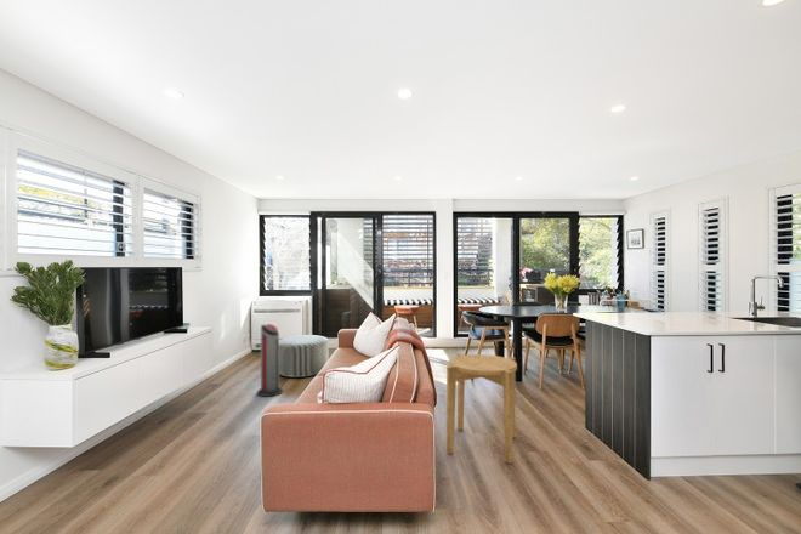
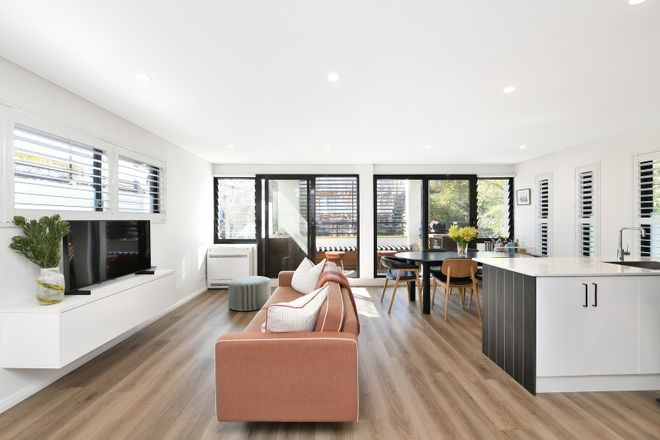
- side table [445,352,518,465]
- air purifier [256,323,284,398]
